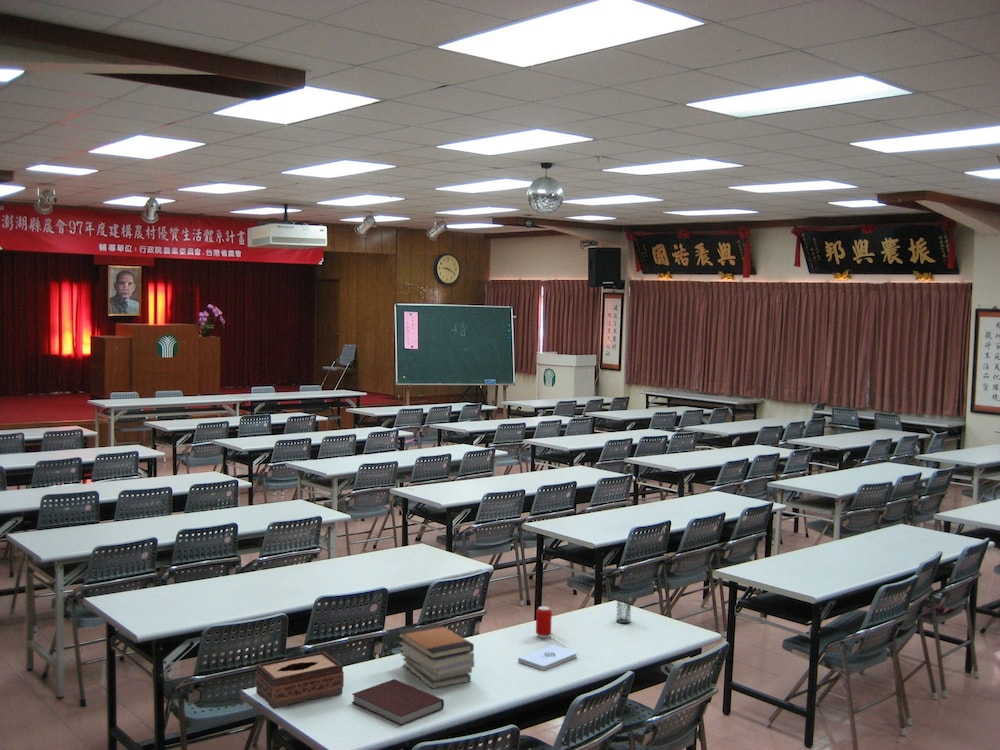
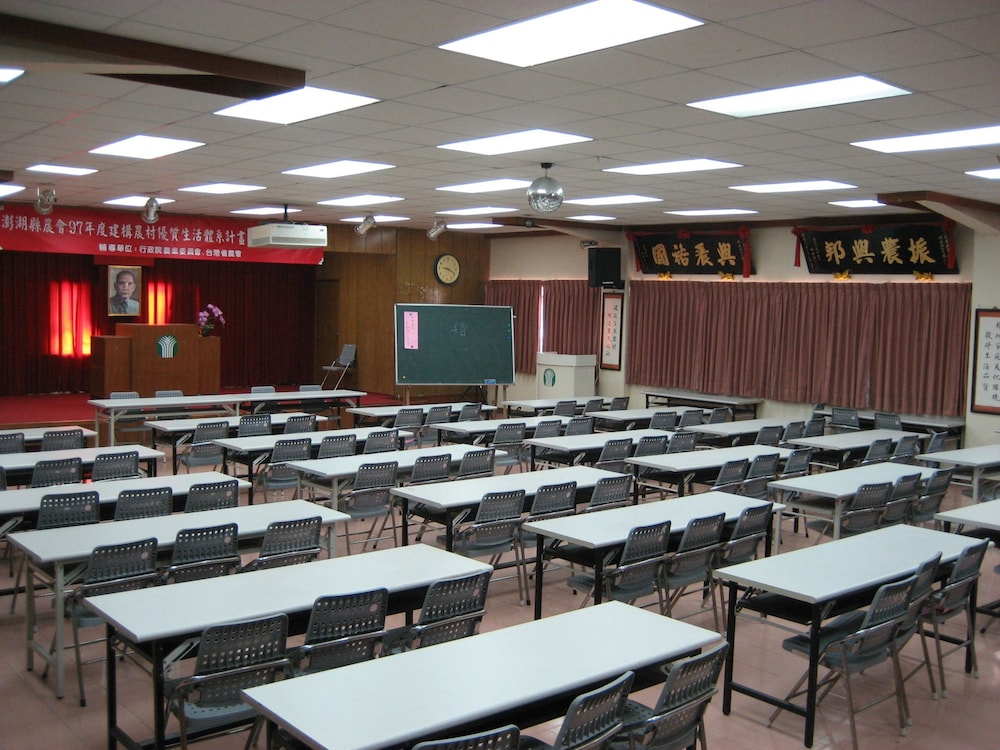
- tissue box [255,650,345,710]
- notebook [351,678,445,727]
- pencil holder [615,591,633,624]
- beverage can [535,605,553,639]
- book stack [396,622,475,690]
- notepad [517,644,578,671]
